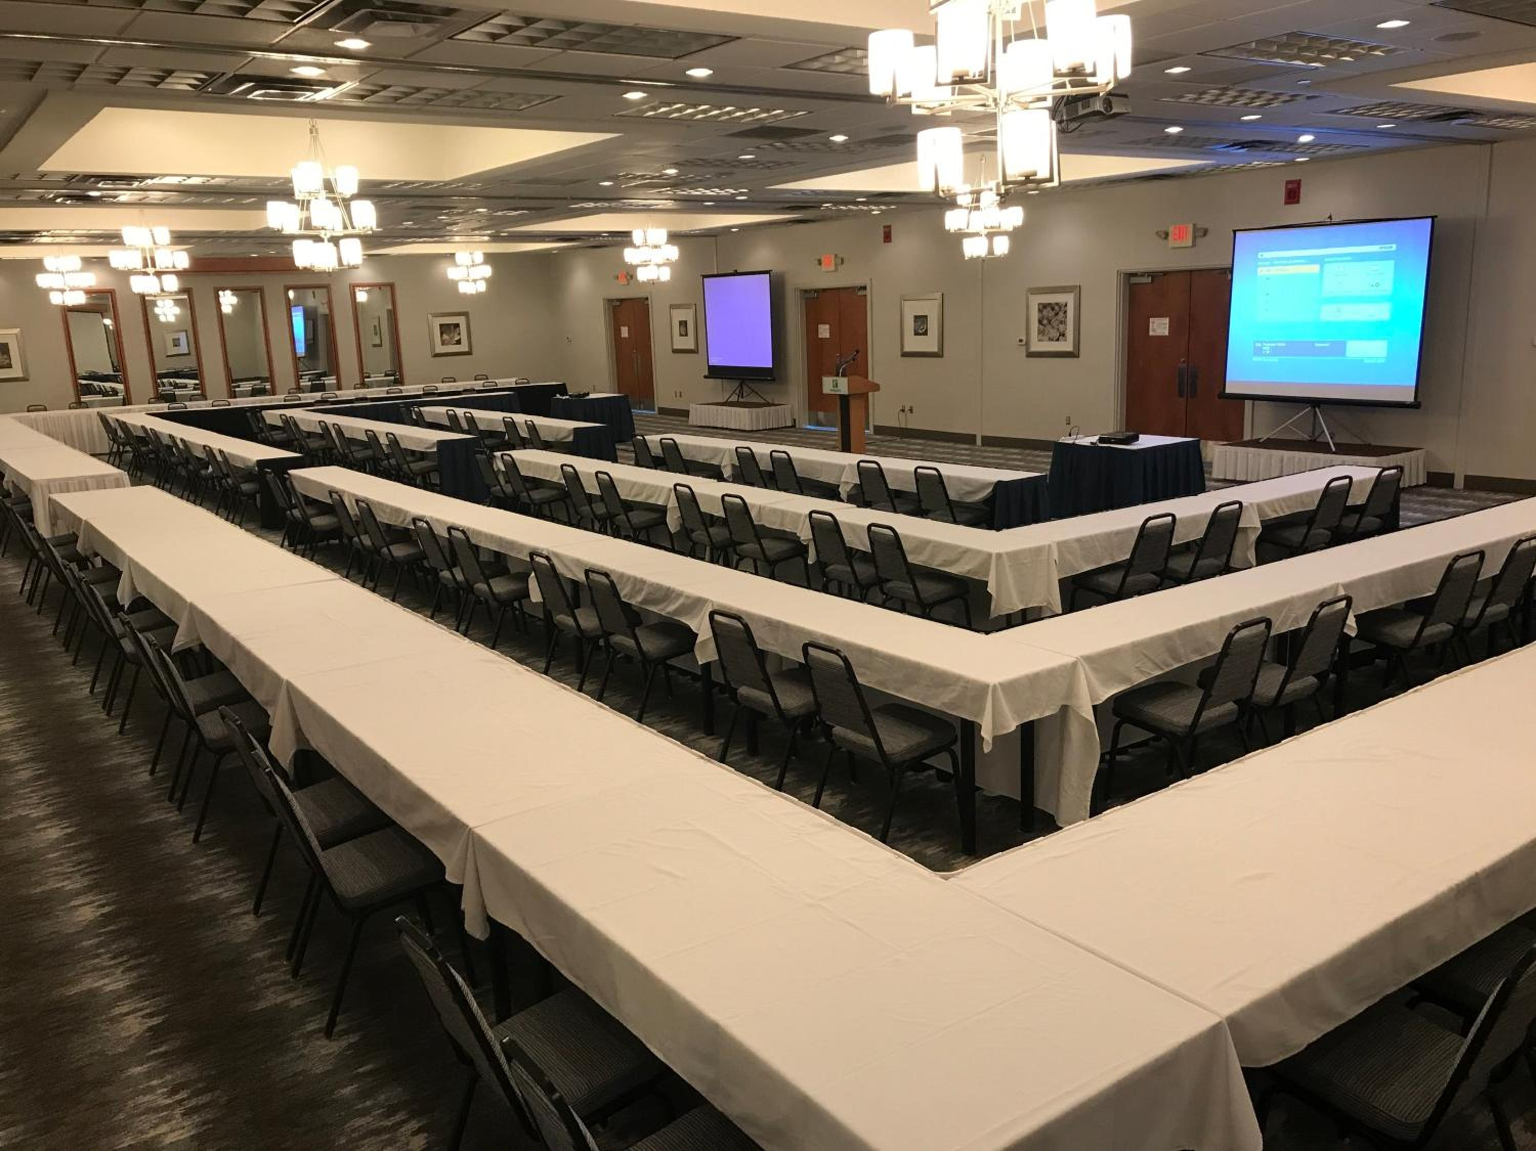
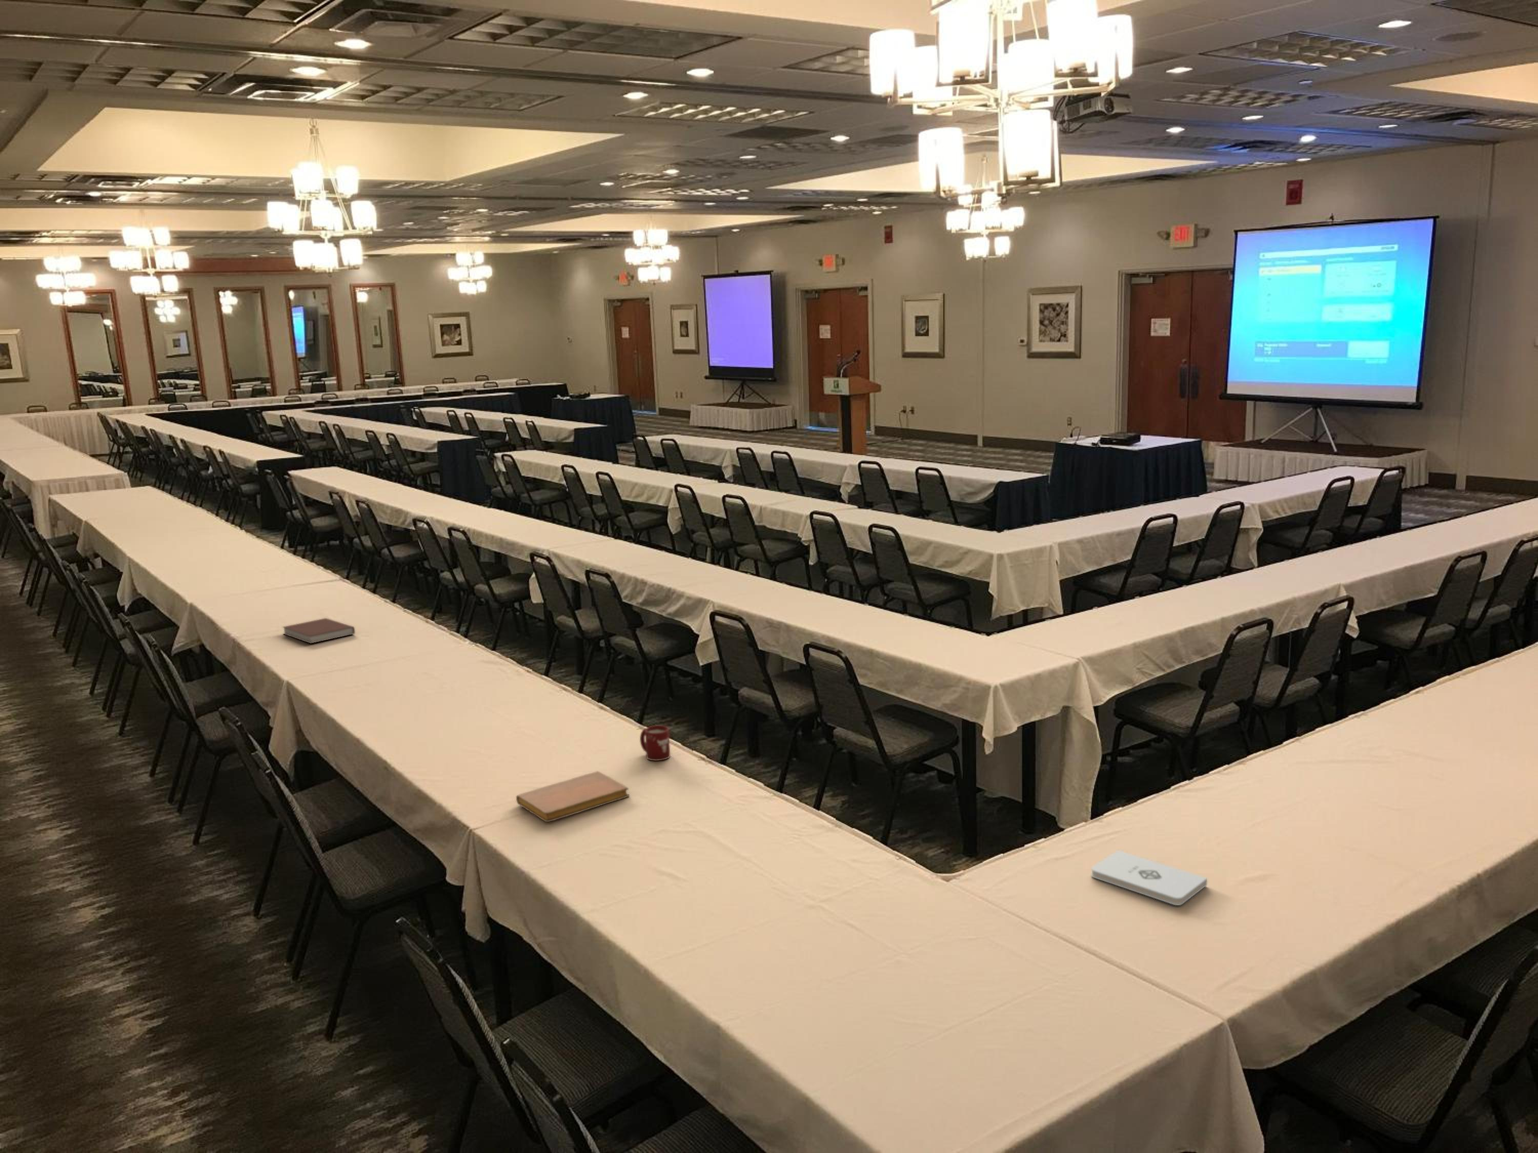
+ cup [639,725,671,762]
+ notepad [1090,850,1207,906]
+ notebook [281,618,355,644]
+ notebook [516,770,630,822]
